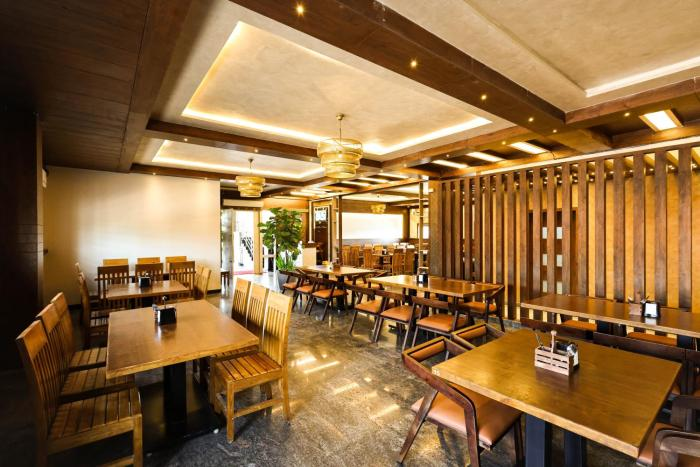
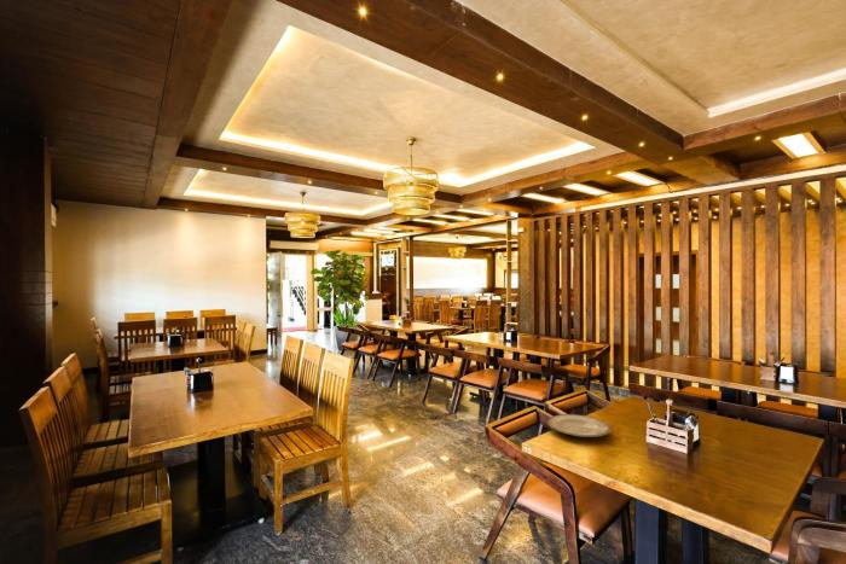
+ plate [546,413,612,438]
